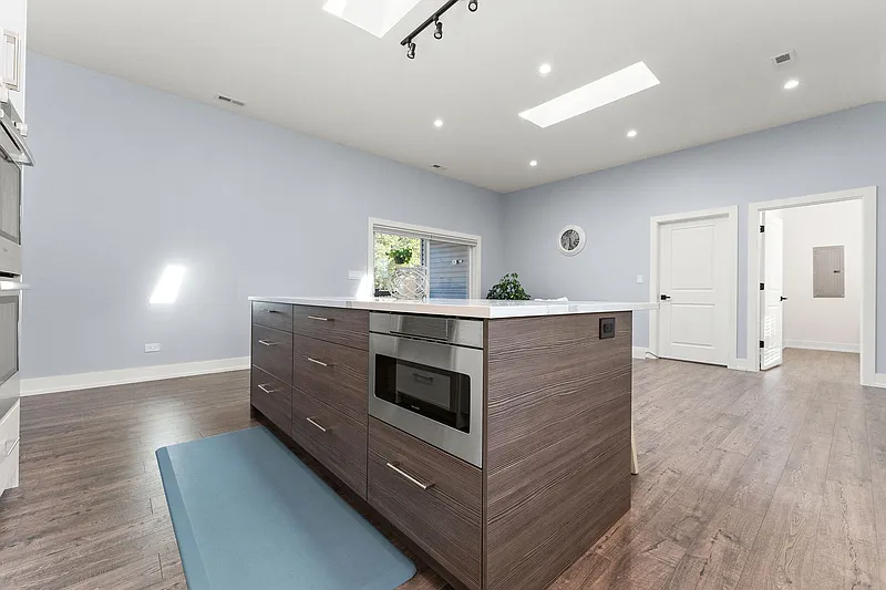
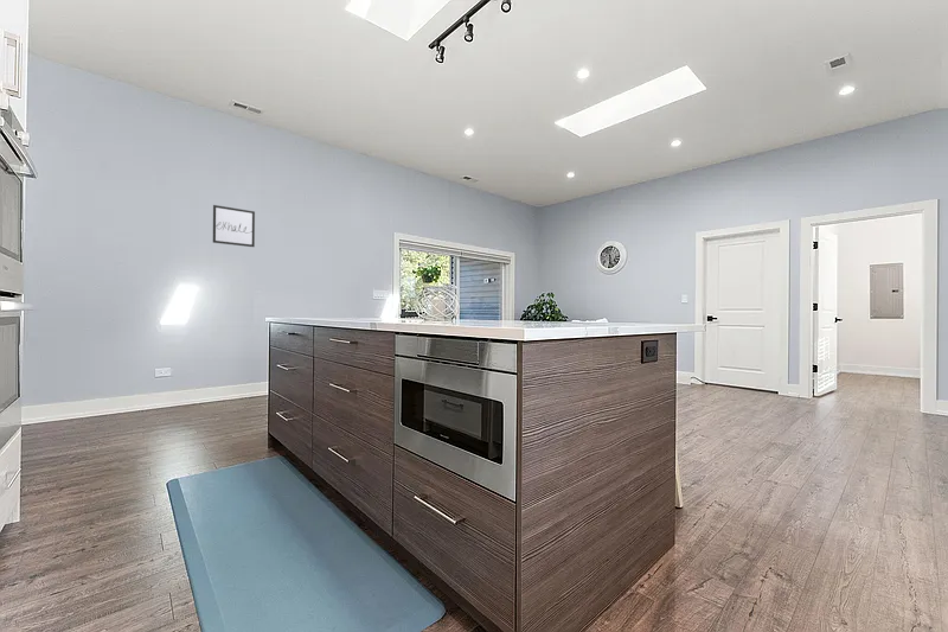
+ wall art [212,204,256,248]
